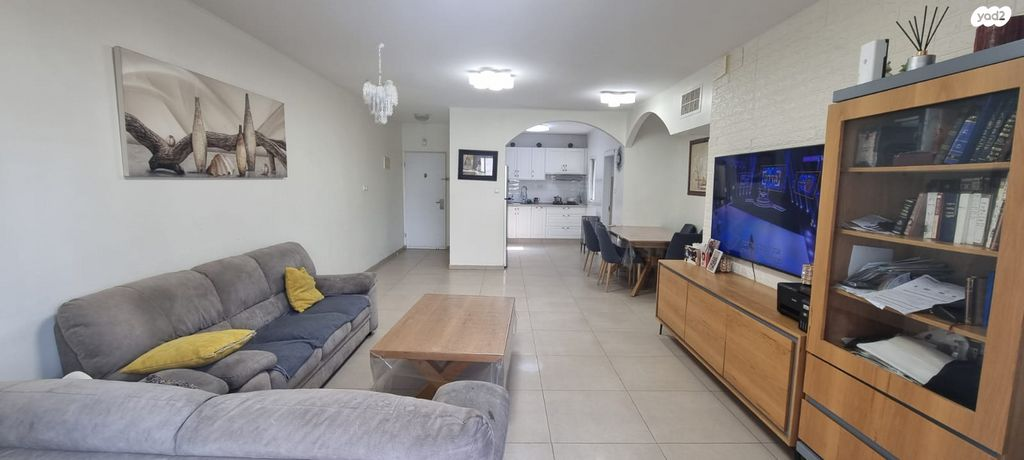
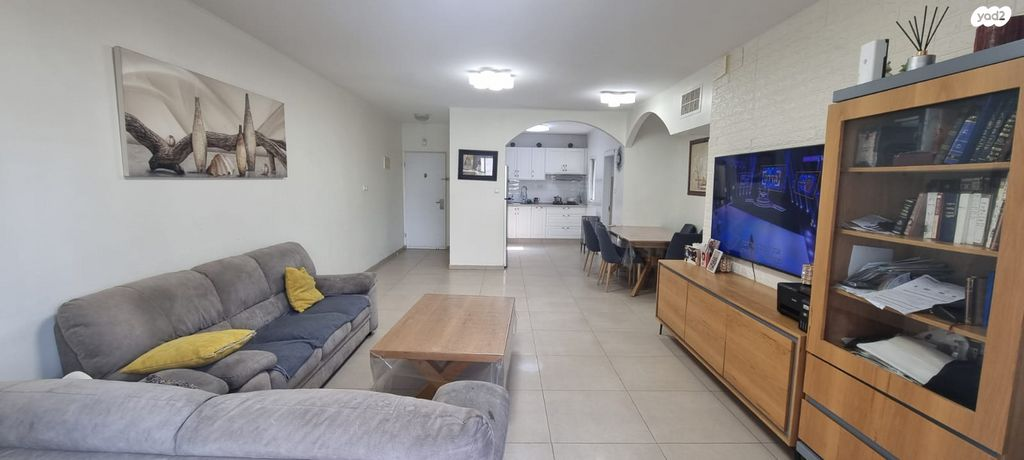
- chandelier [362,42,398,125]
